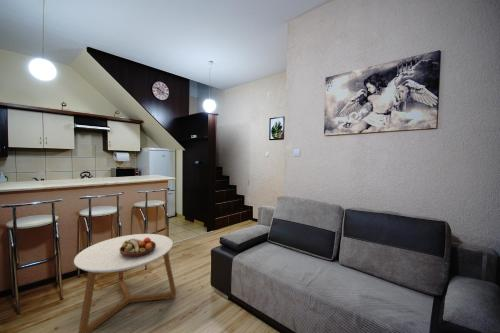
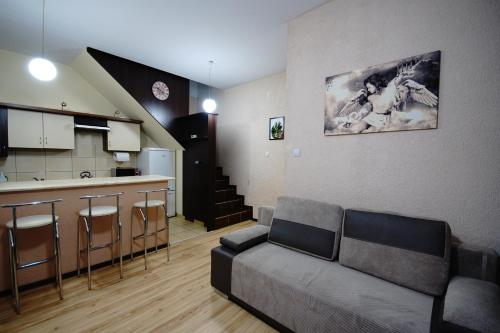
- fruit bowl [119,238,156,257]
- coffee table [73,233,177,333]
